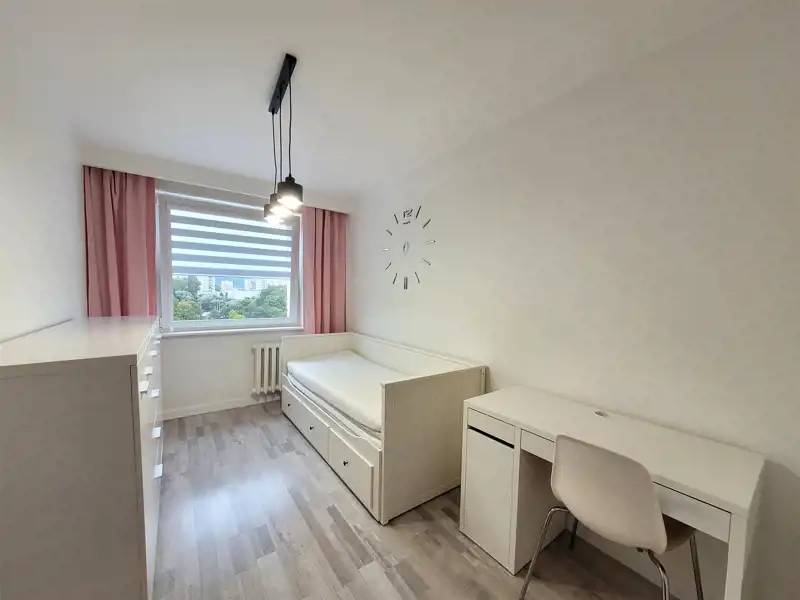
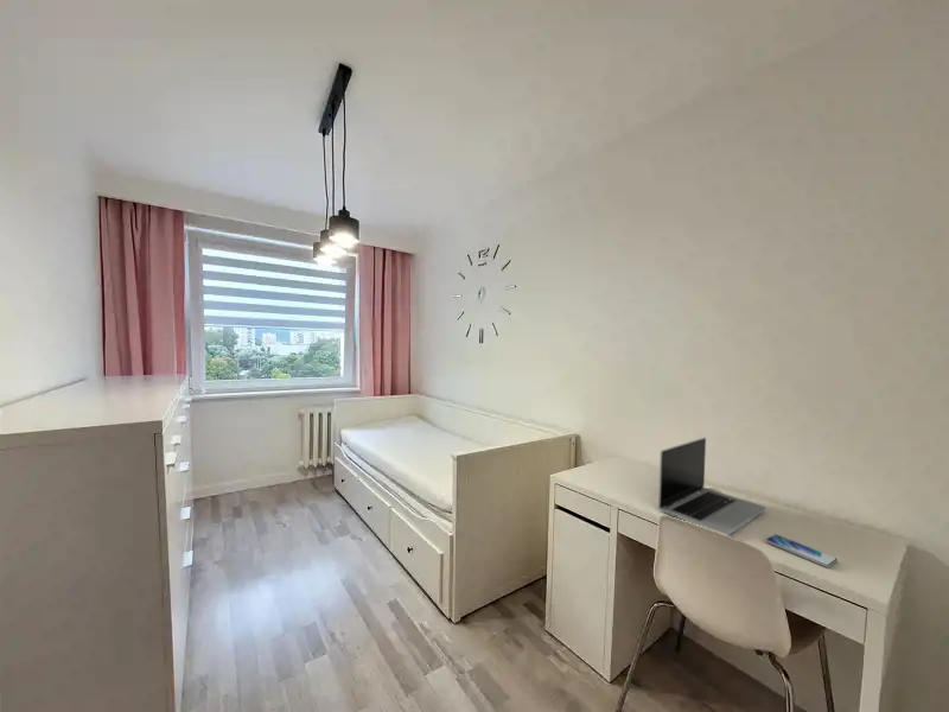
+ smartphone [765,534,839,568]
+ laptop [657,437,768,536]
